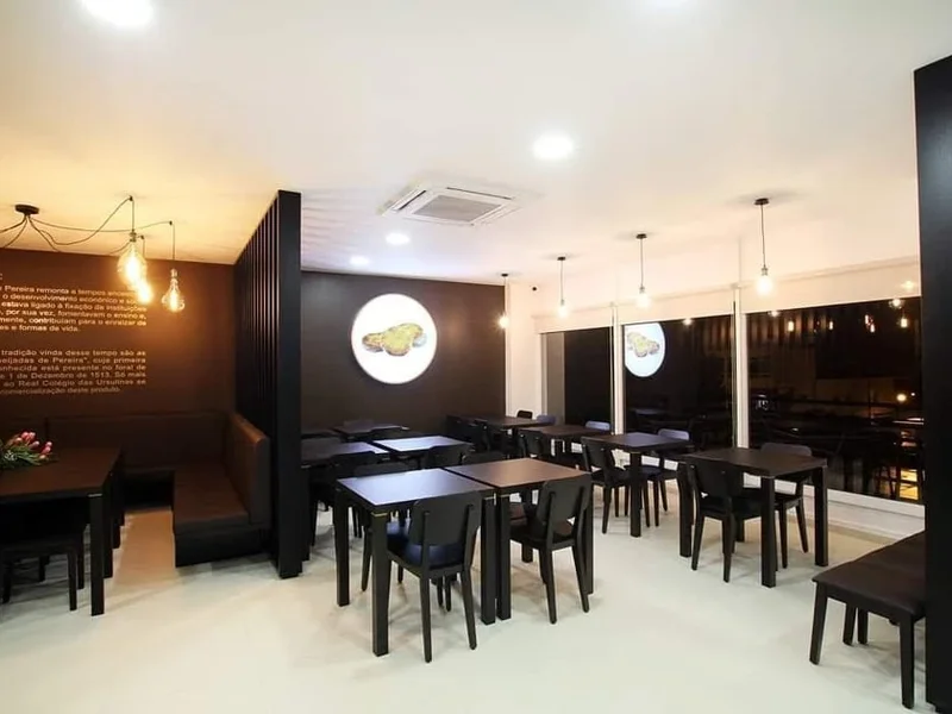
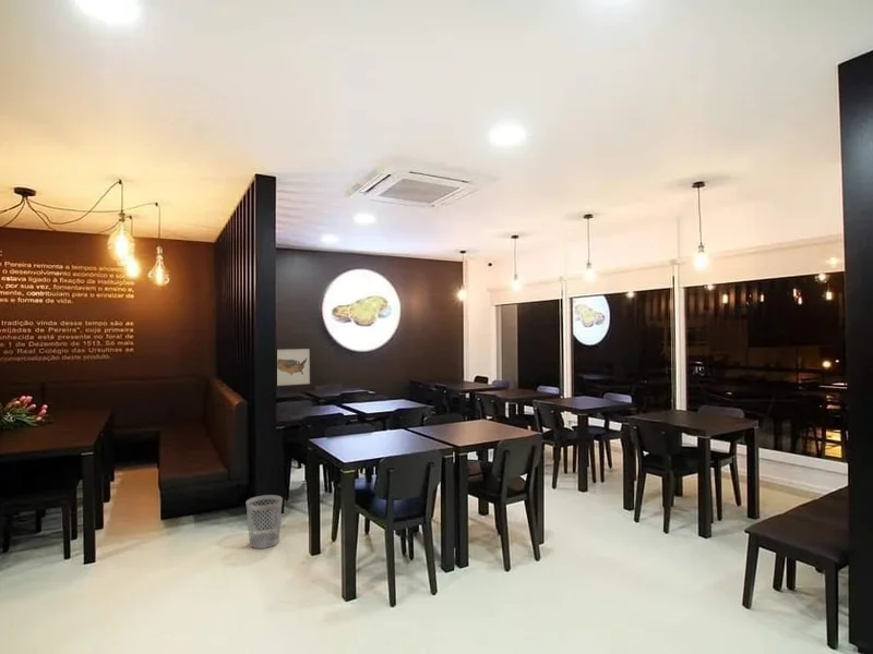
+ wastebasket [246,494,284,549]
+ wall art [276,347,312,388]
